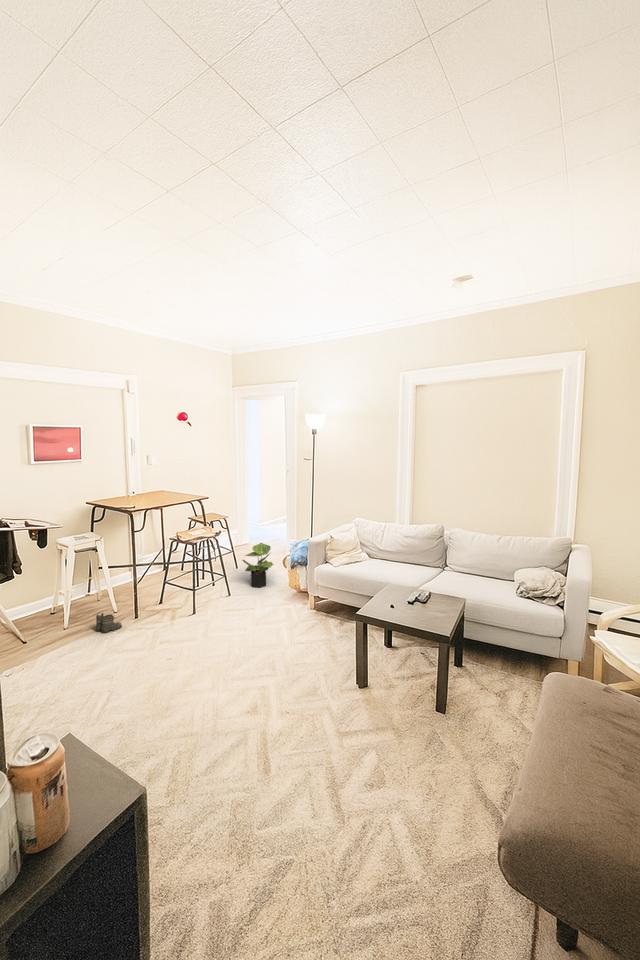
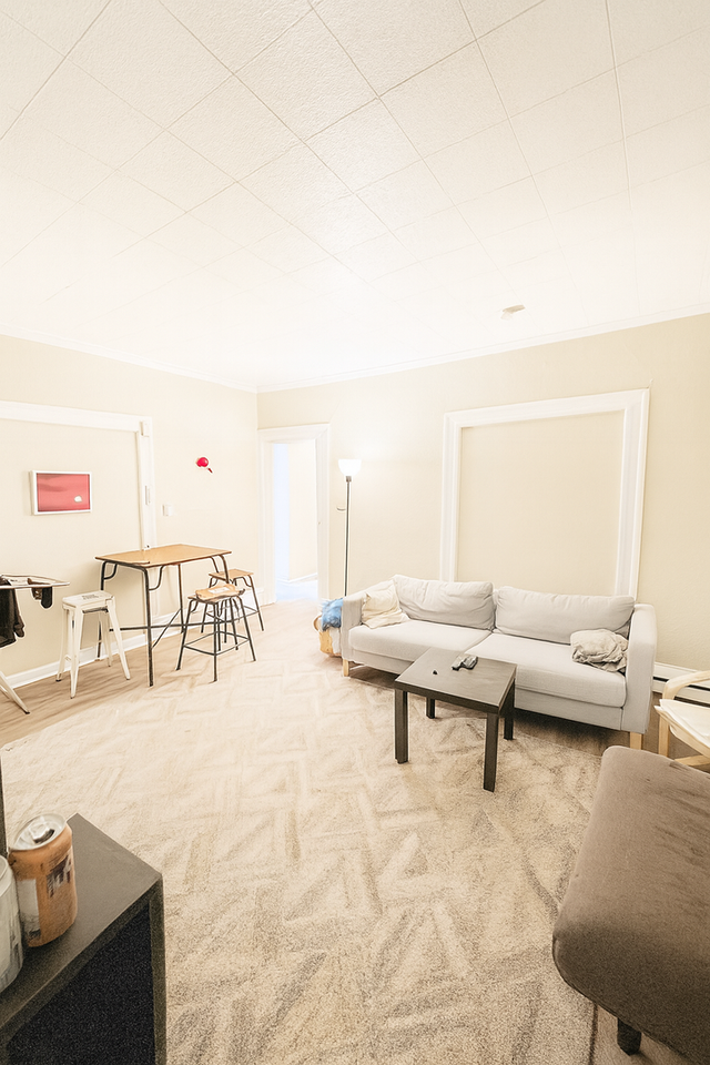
- potted plant [241,542,275,589]
- boots [92,612,123,634]
